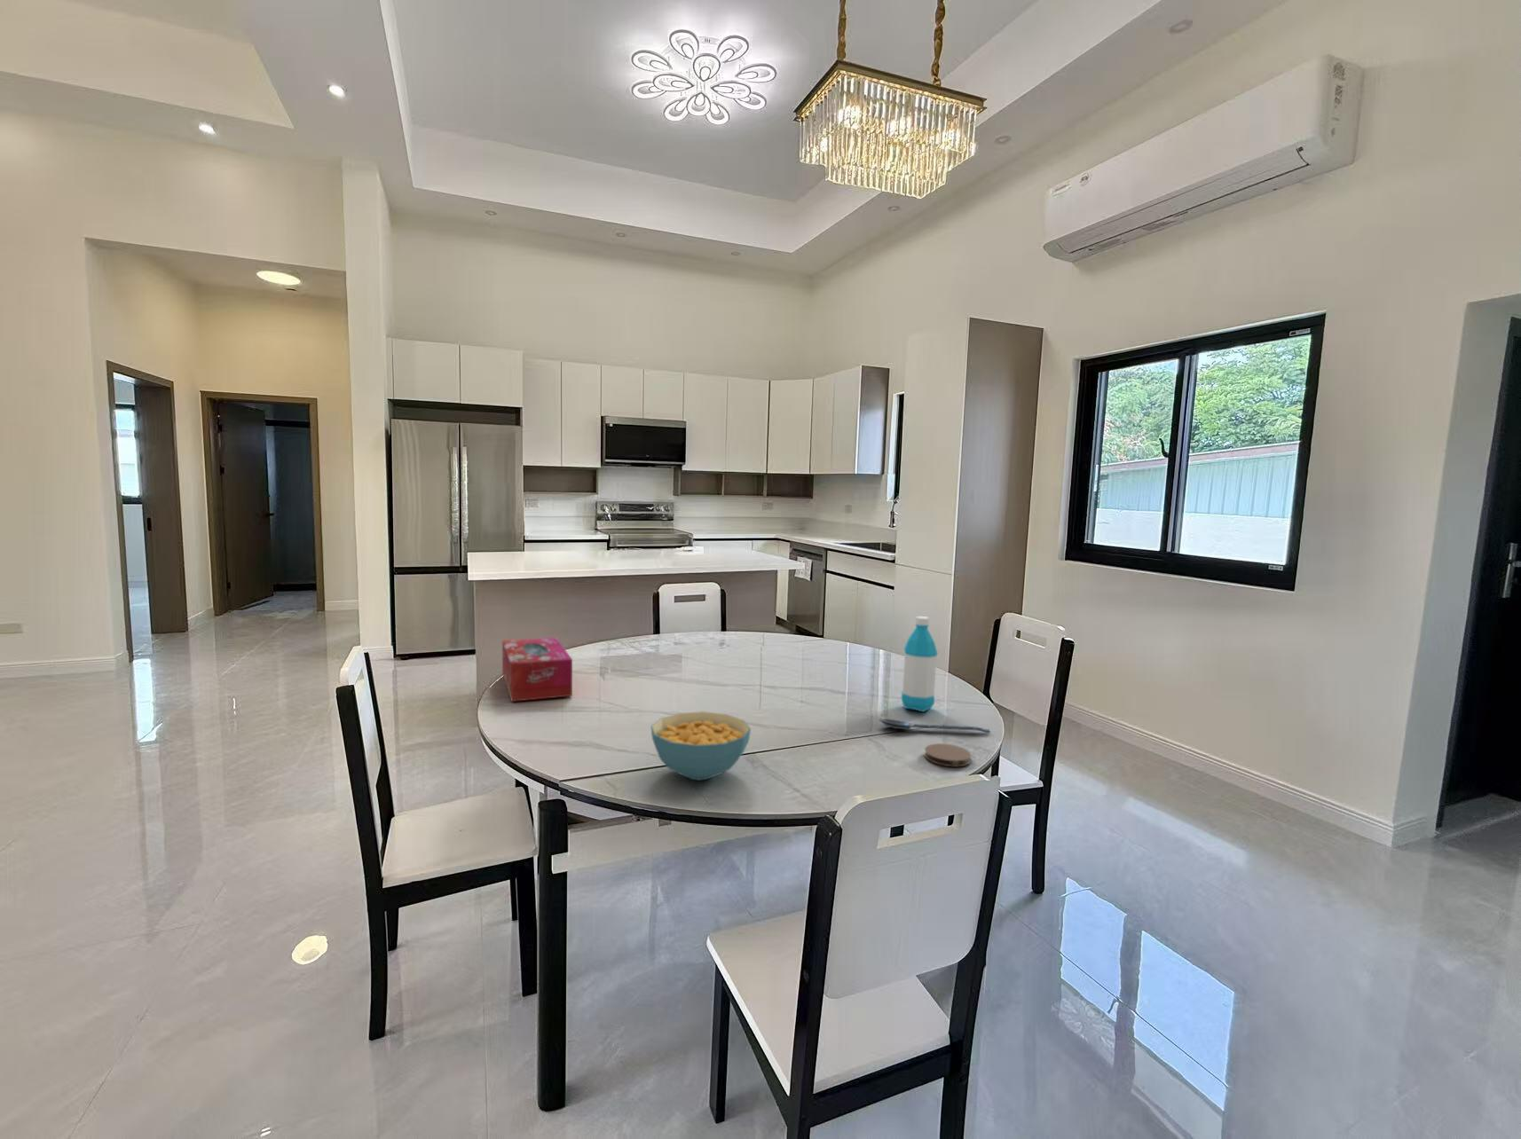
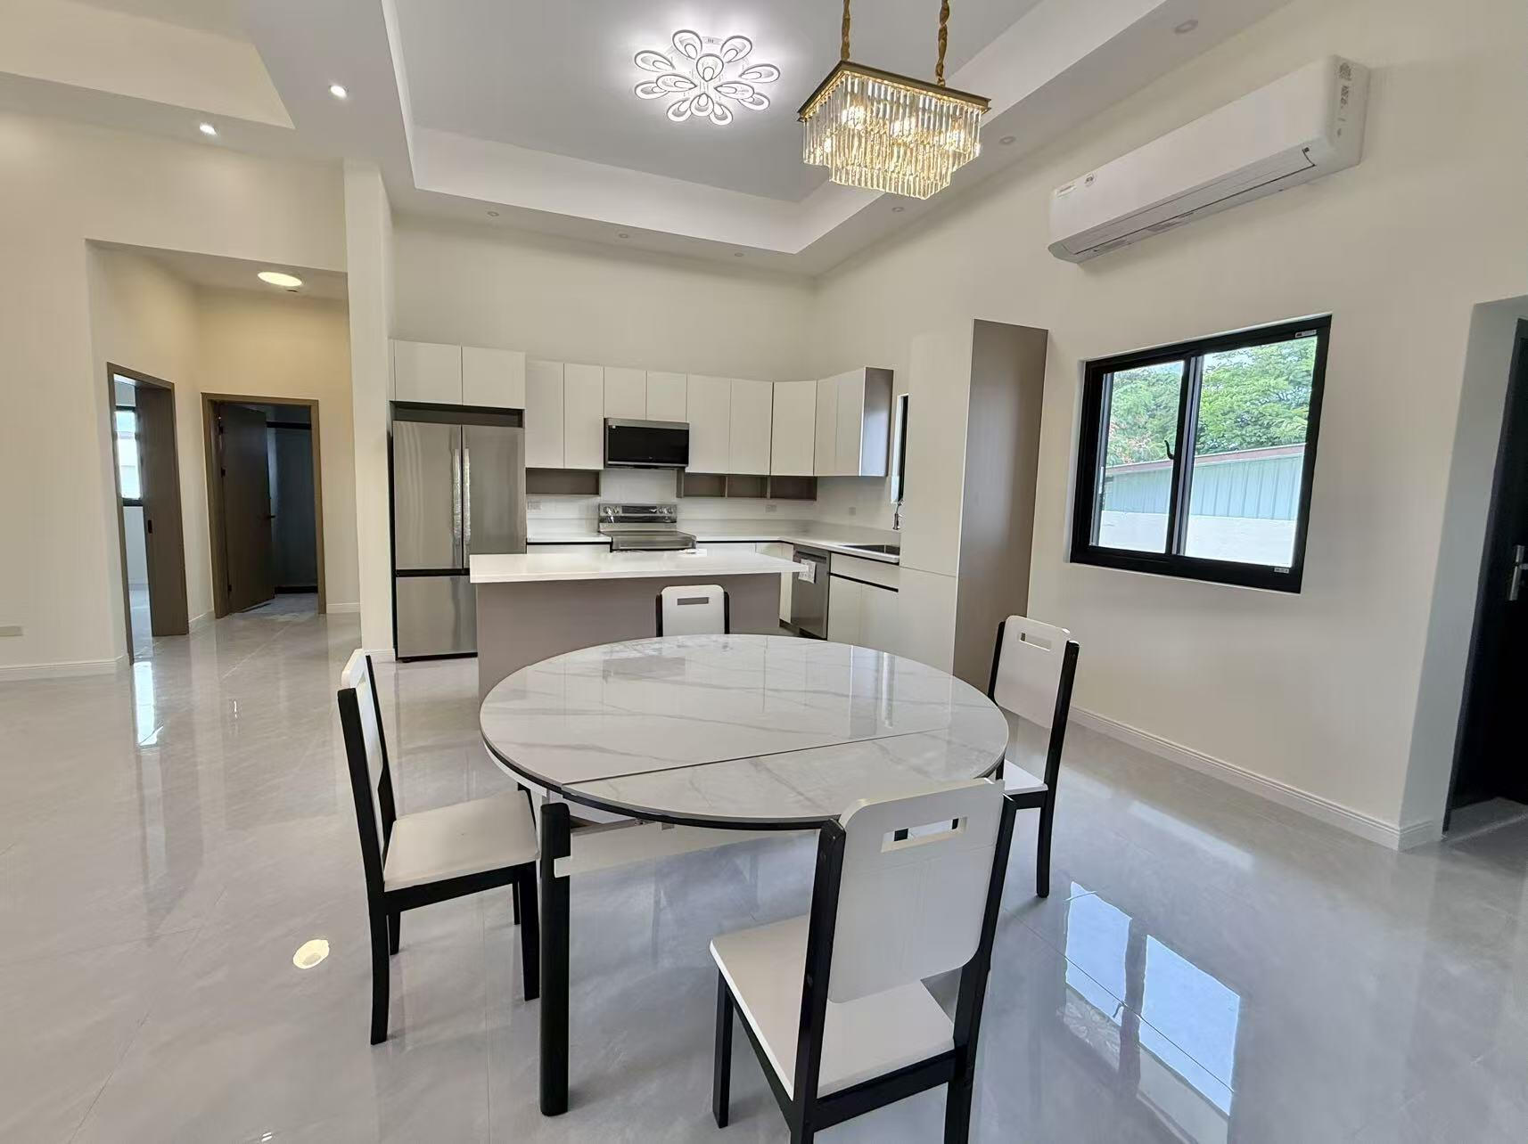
- cereal bowl [650,711,752,781]
- water bottle [901,616,939,712]
- spoon [877,717,991,735]
- coaster [924,743,973,767]
- tissue box [501,636,573,702]
